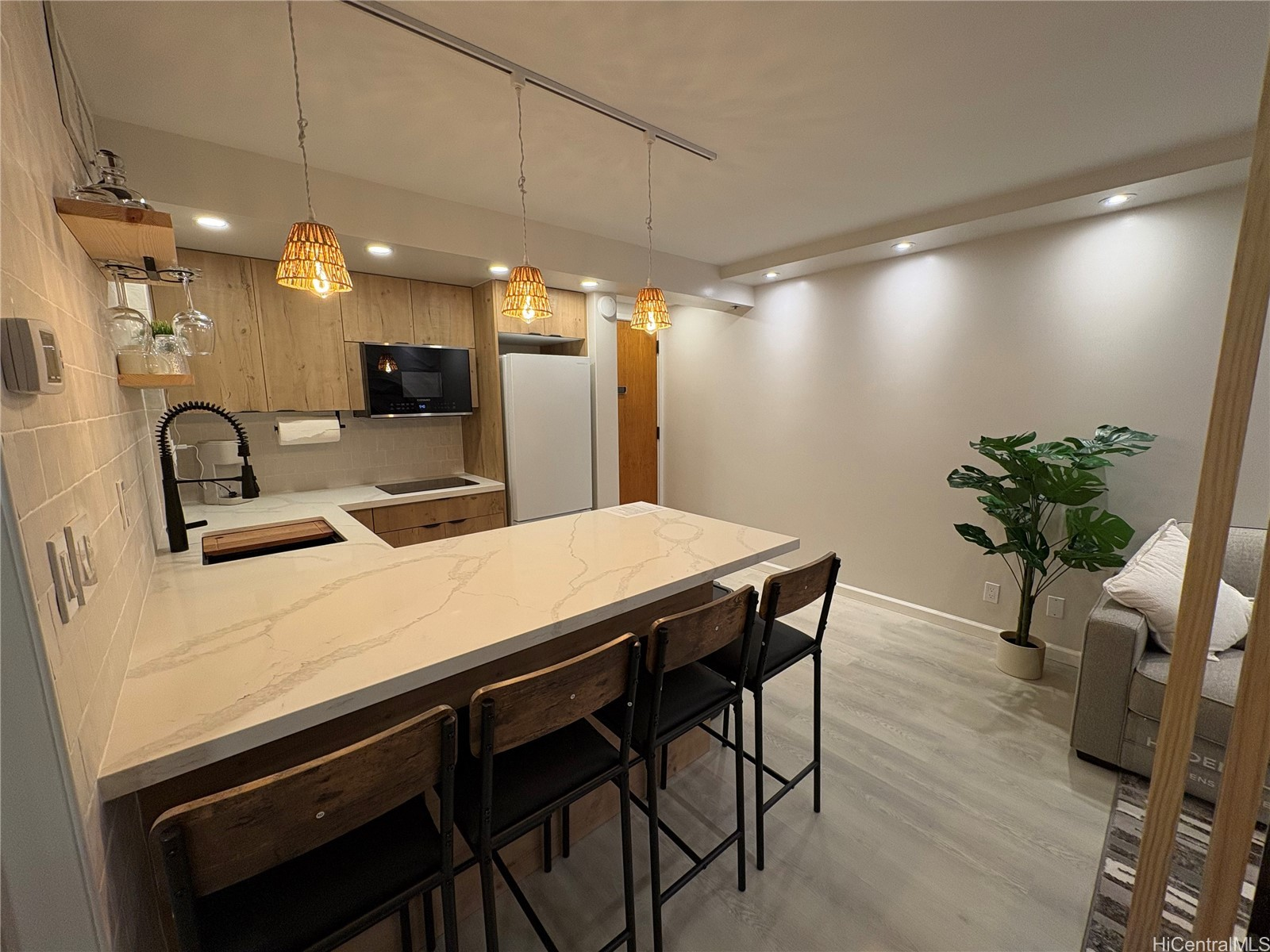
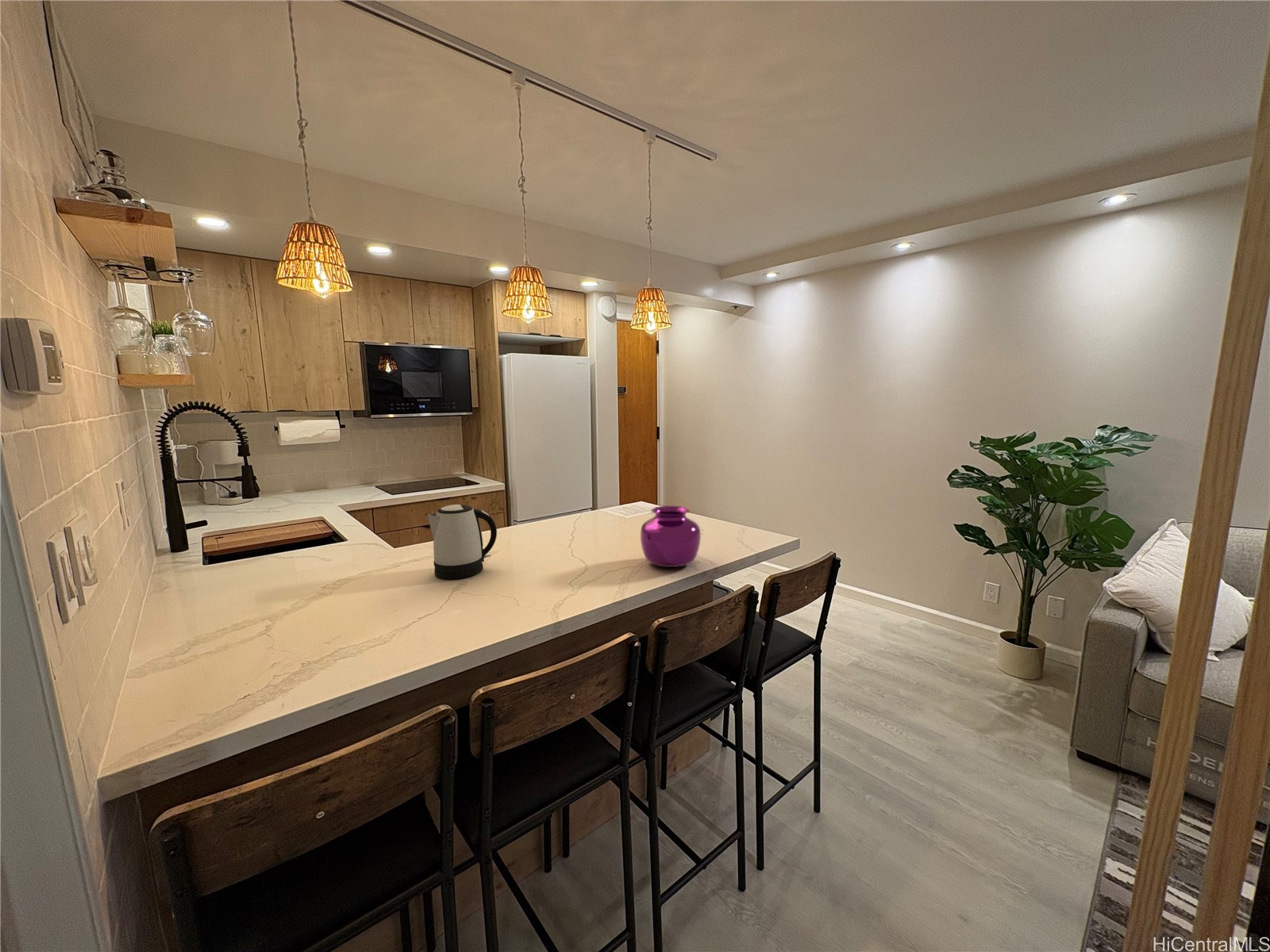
+ kettle [427,504,498,579]
+ vase [640,505,702,568]
